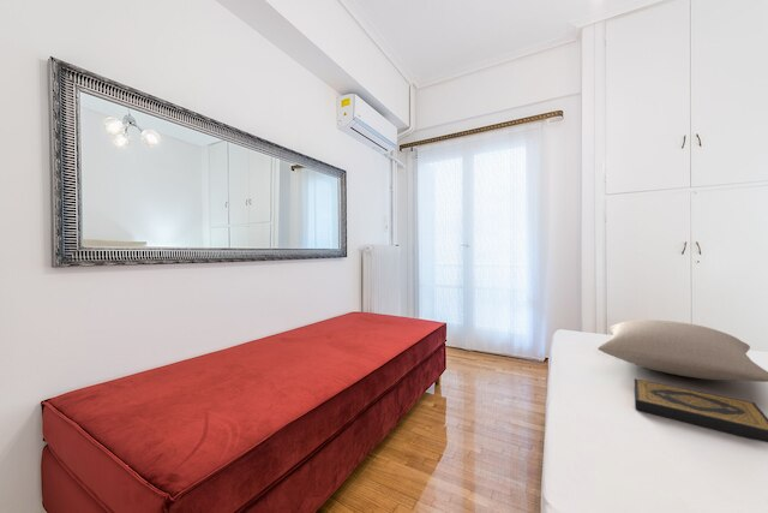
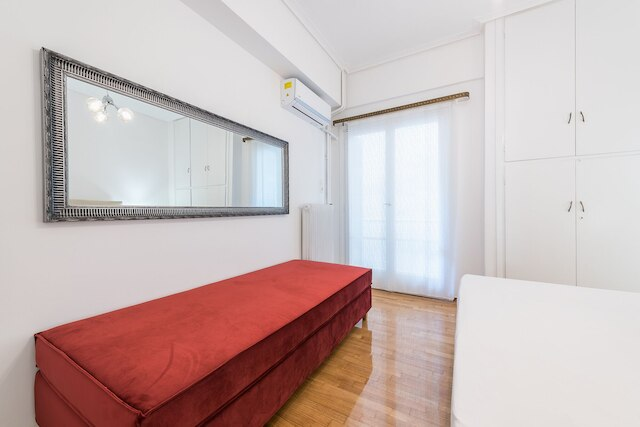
- pillow [596,318,768,383]
- hardback book [634,377,768,443]
